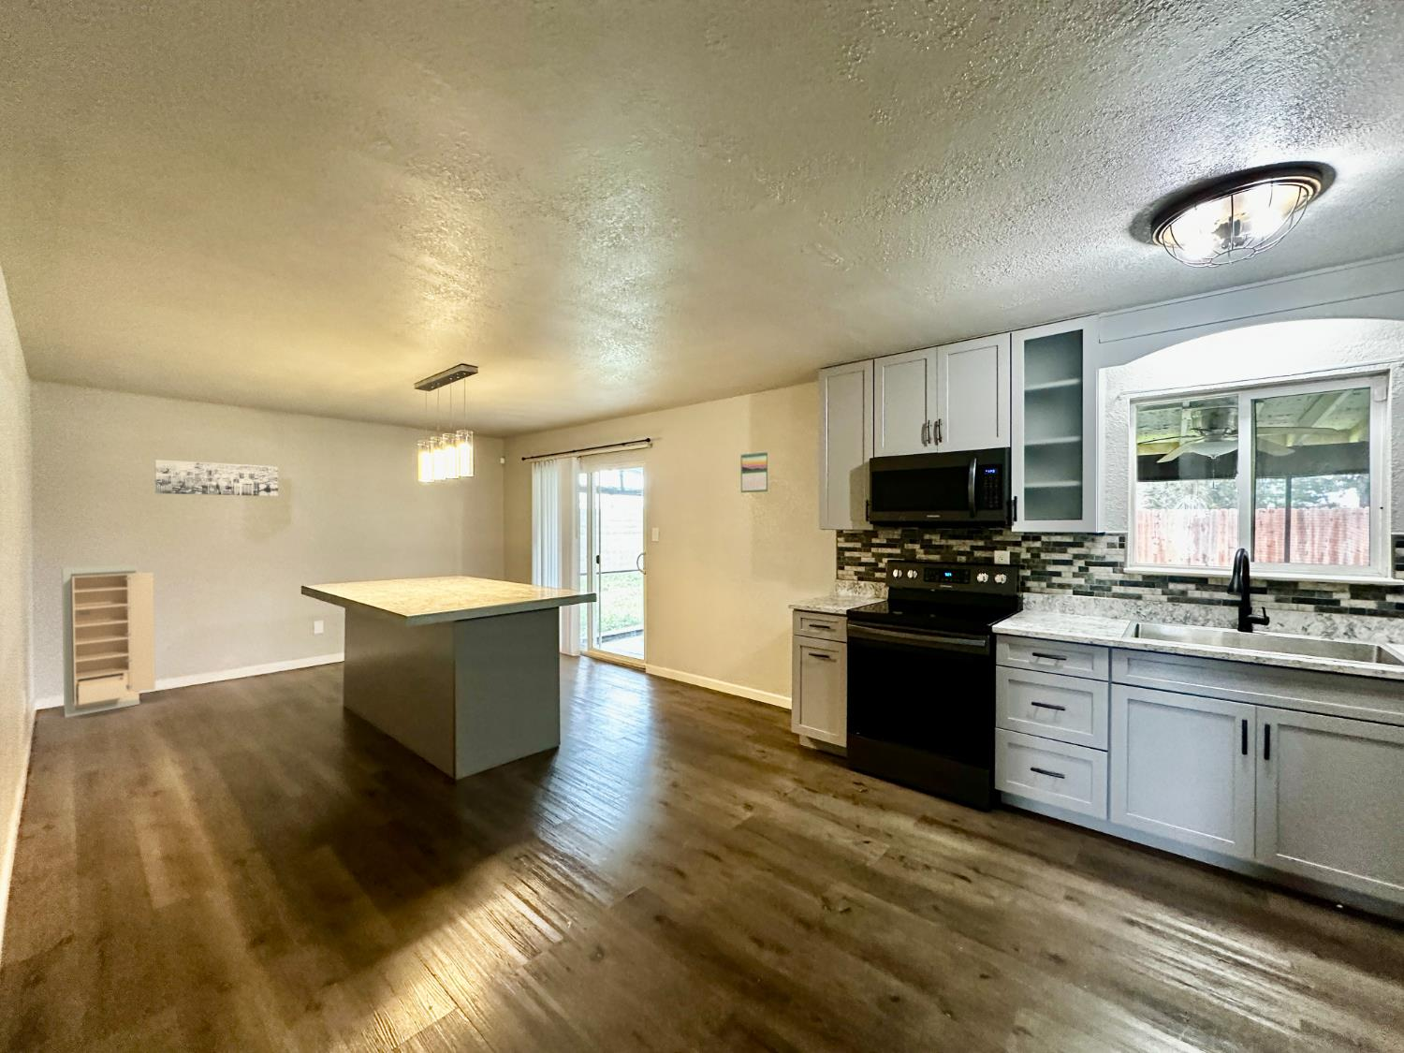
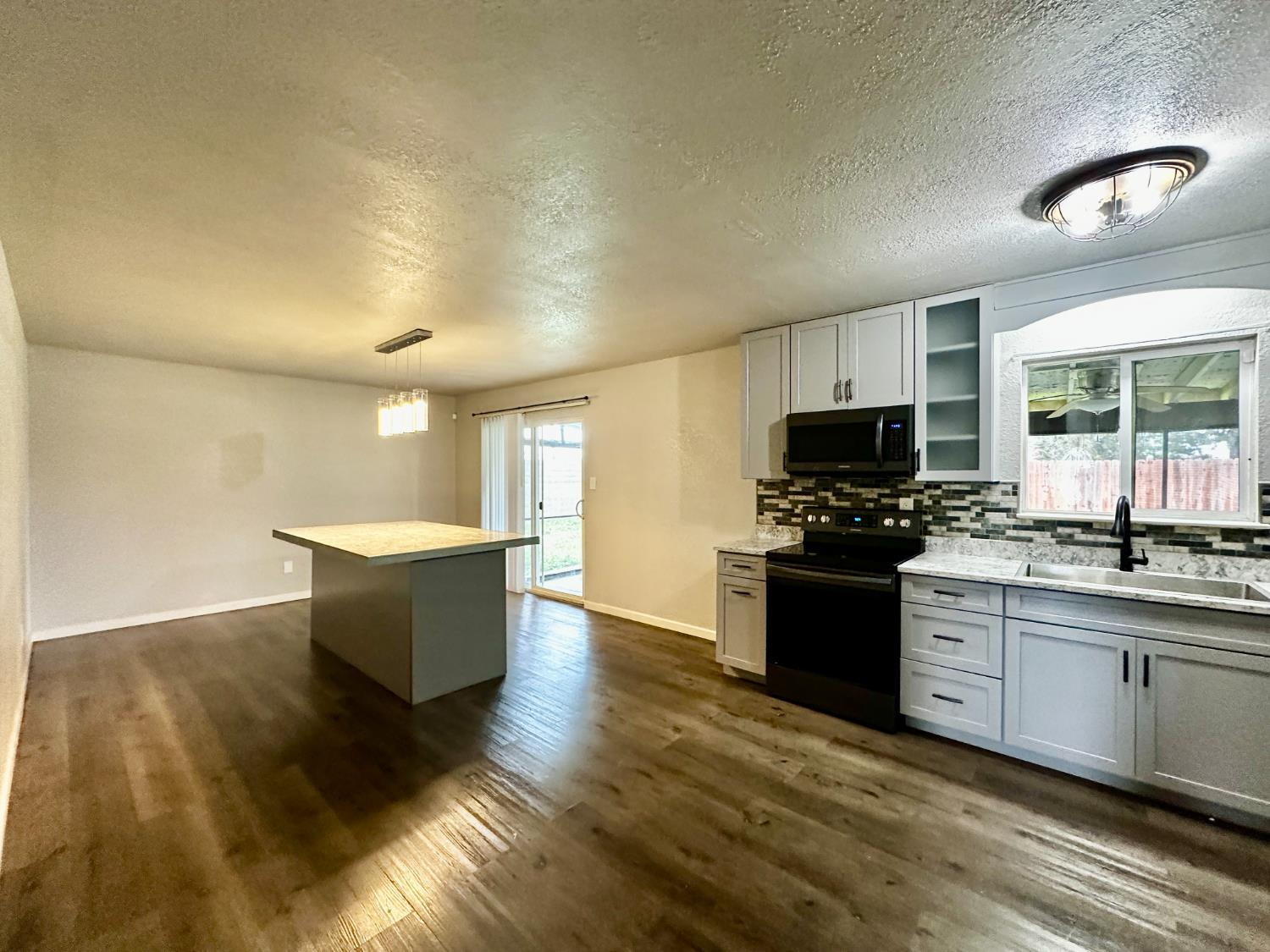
- storage cabinet [61,563,156,718]
- calendar [741,450,769,493]
- wall art [155,459,279,497]
